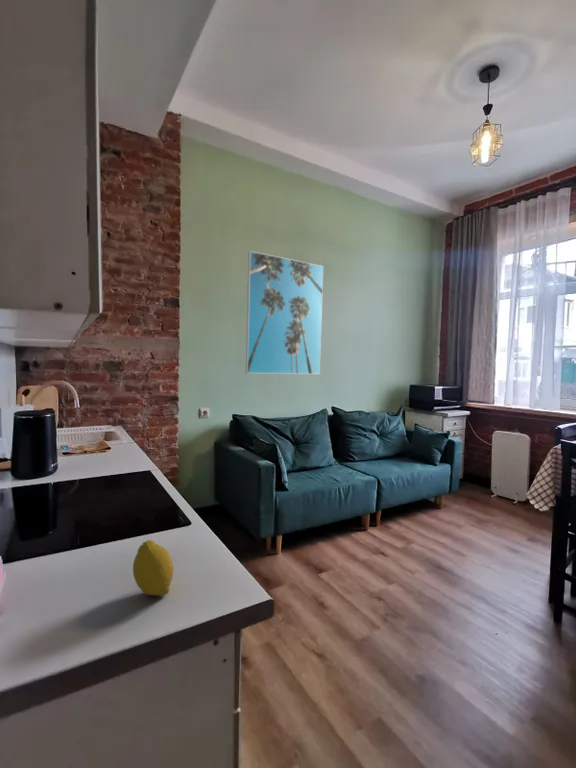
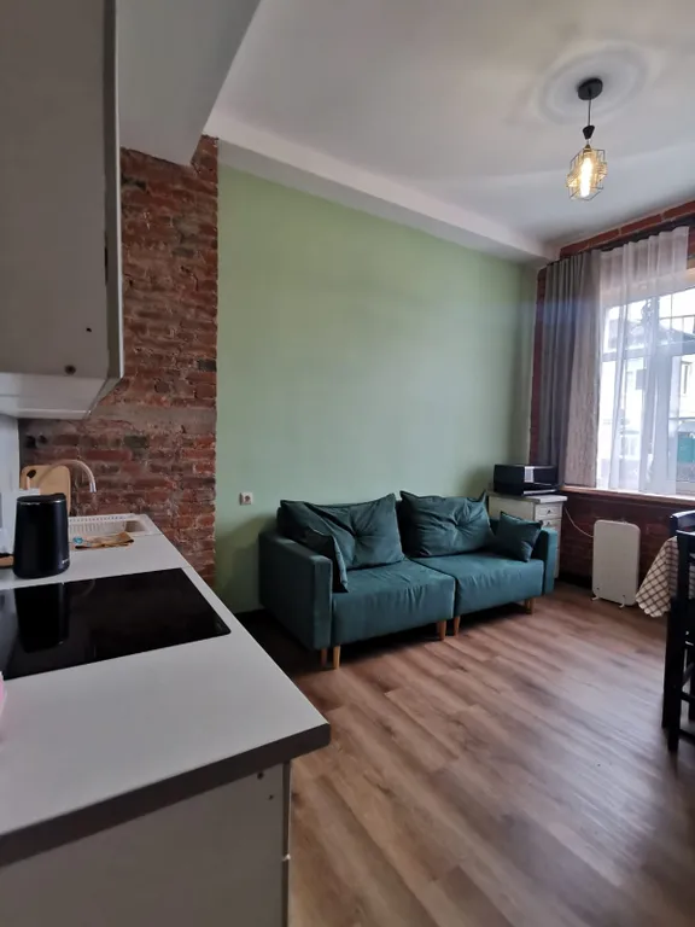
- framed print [245,250,324,375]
- fruit [132,539,175,597]
